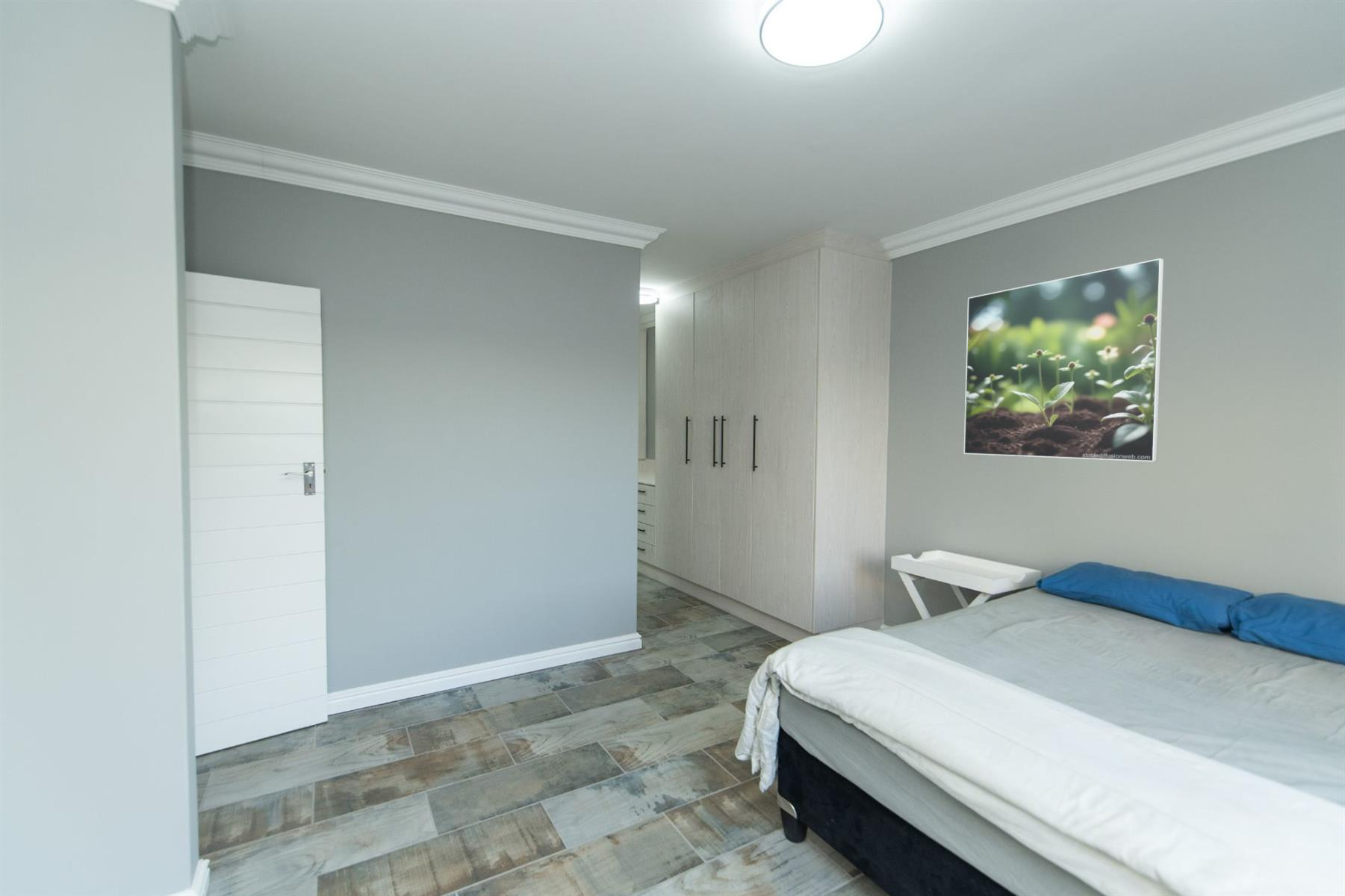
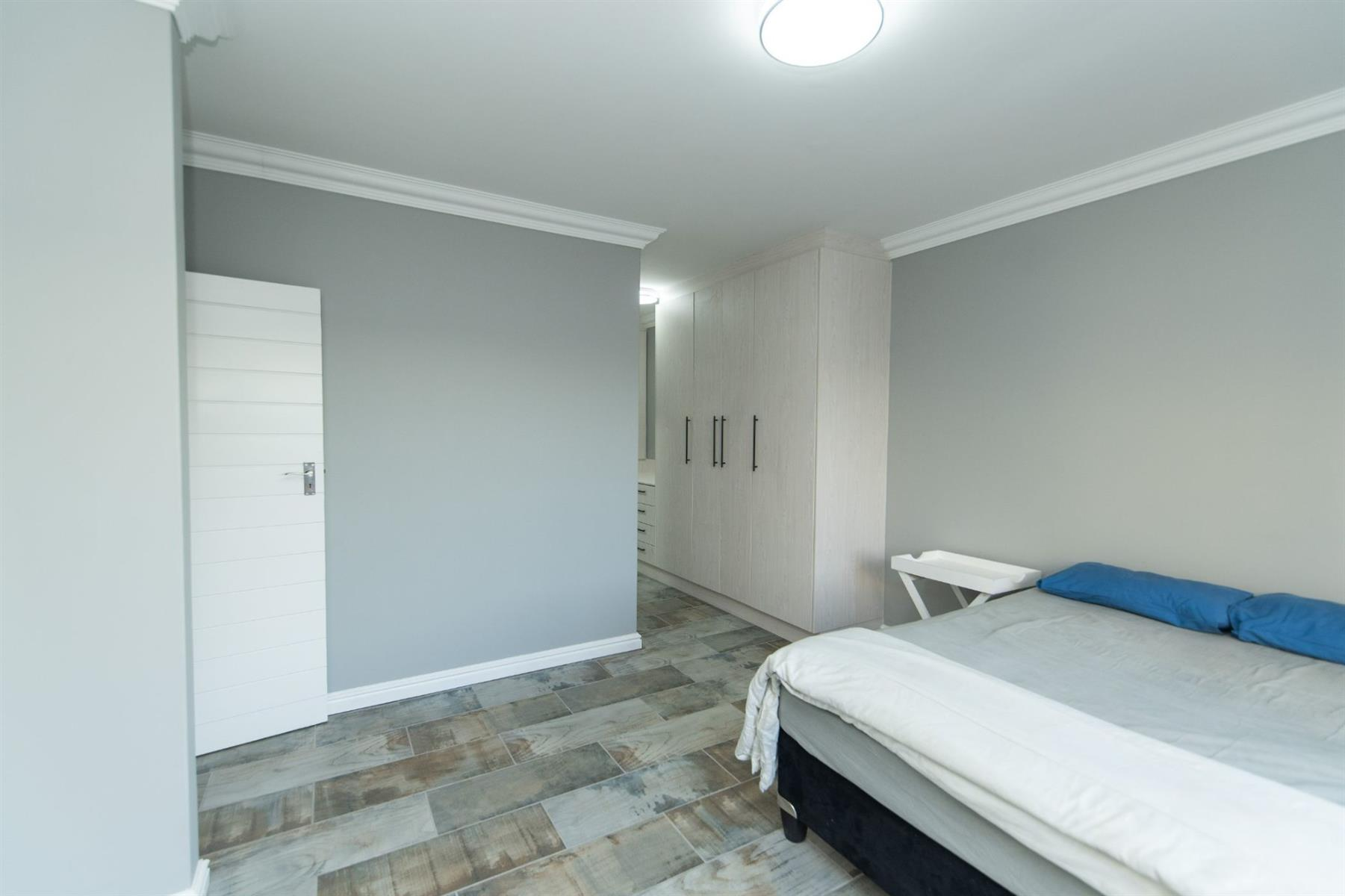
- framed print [963,258,1164,462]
